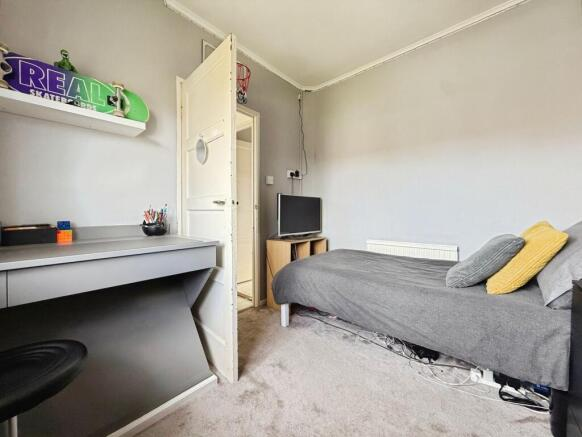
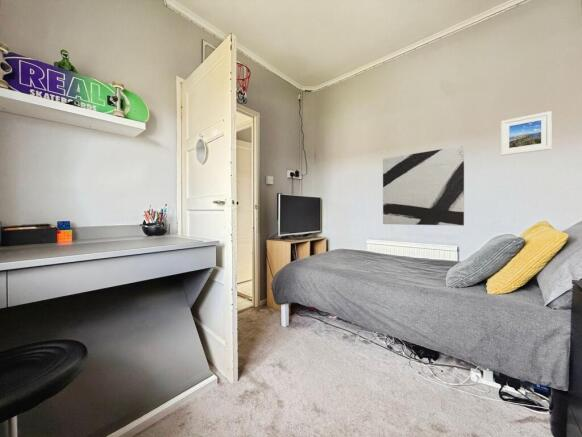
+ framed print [500,110,553,157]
+ wall art [382,145,465,227]
